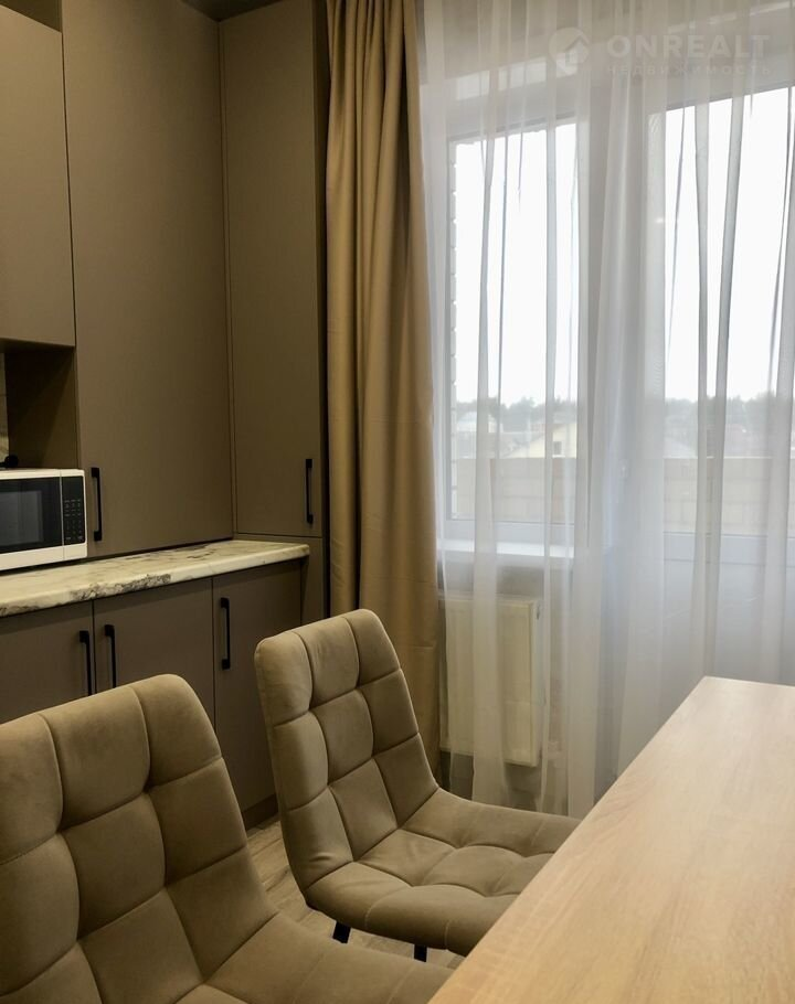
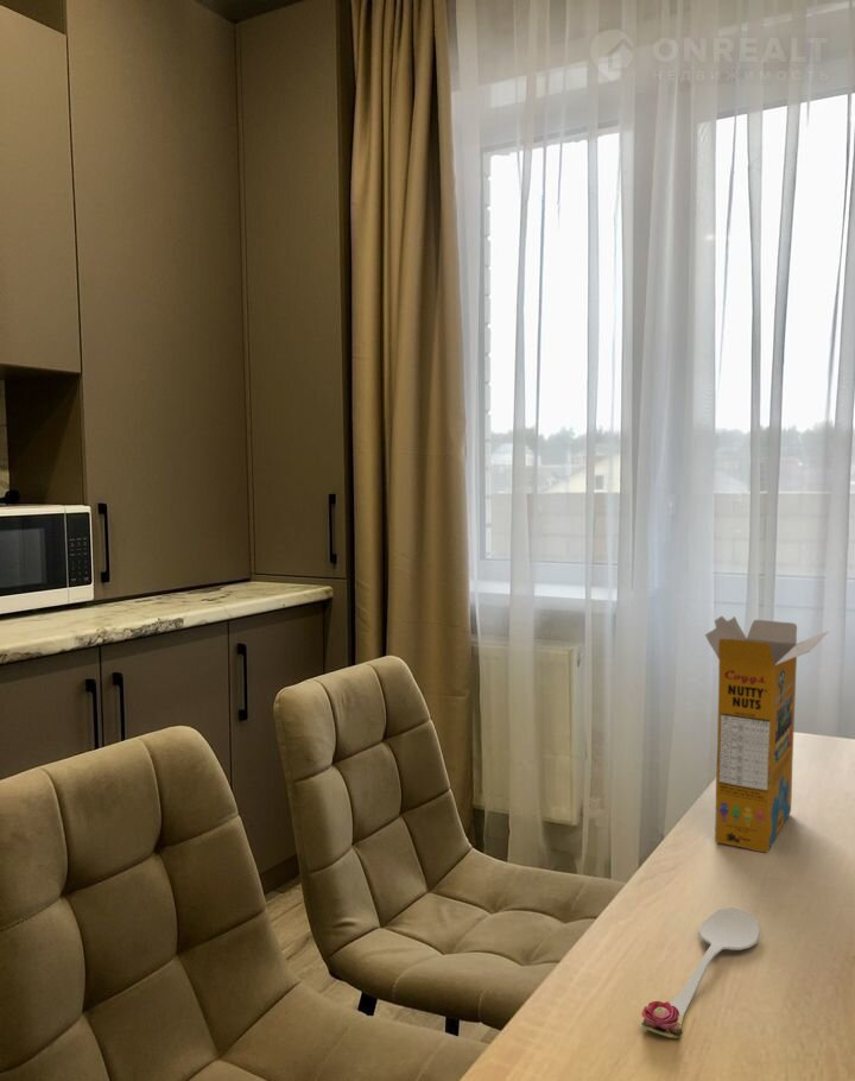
+ spoon [640,906,761,1039]
+ cereal box [704,615,830,854]
